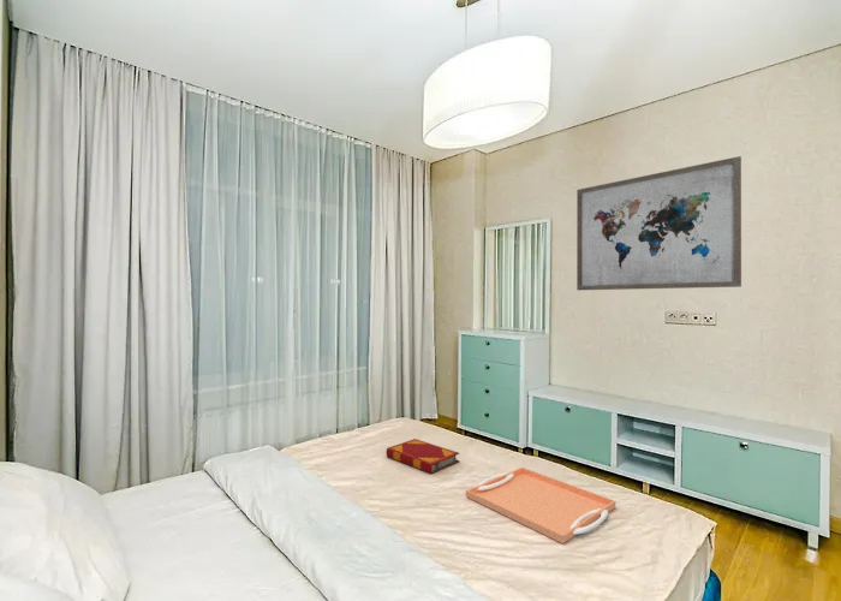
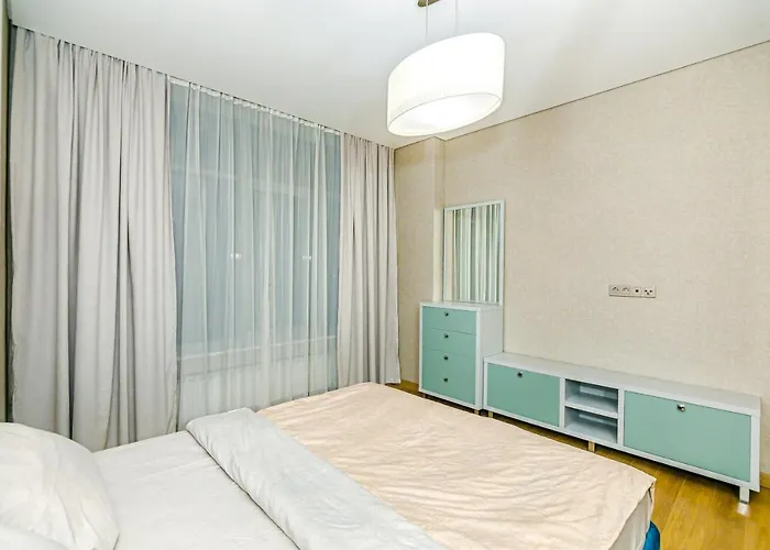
- wall art [575,155,742,291]
- hardback book [386,438,460,475]
- serving tray [465,466,616,545]
